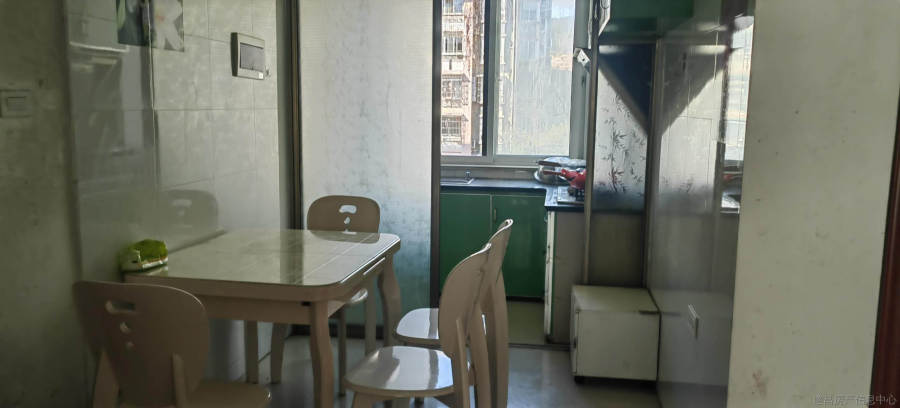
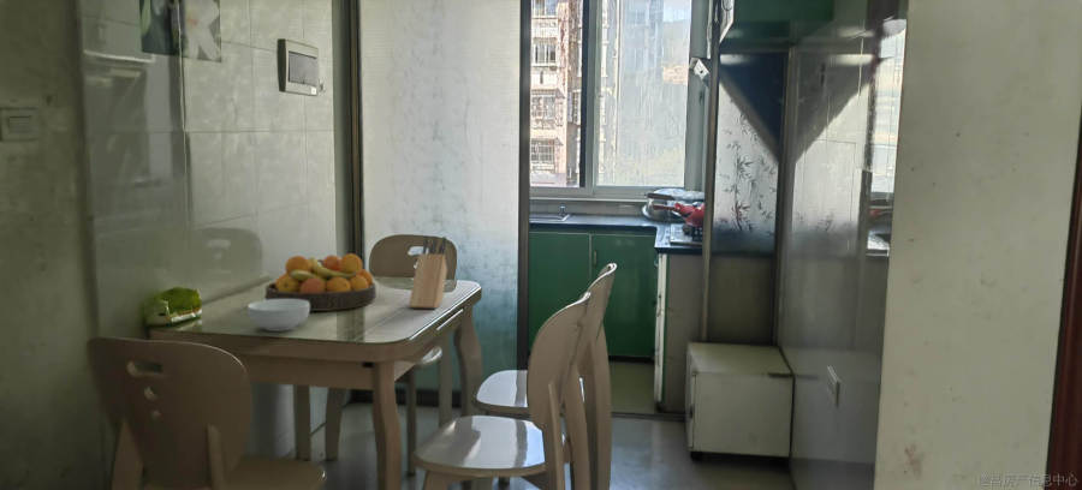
+ fruit bowl [264,252,377,312]
+ cereal bowl [246,299,310,333]
+ knife block [408,235,448,310]
